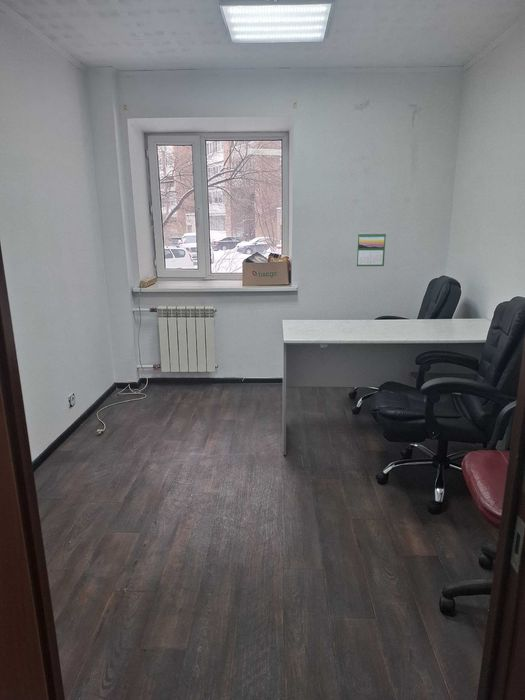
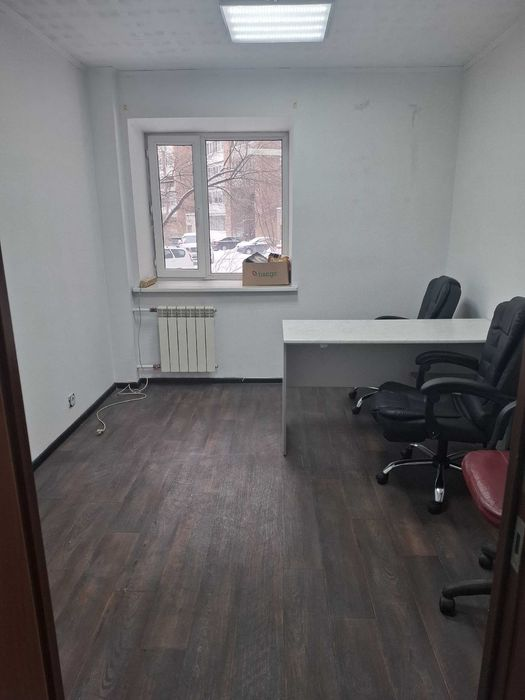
- calendar [356,231,387,267]
